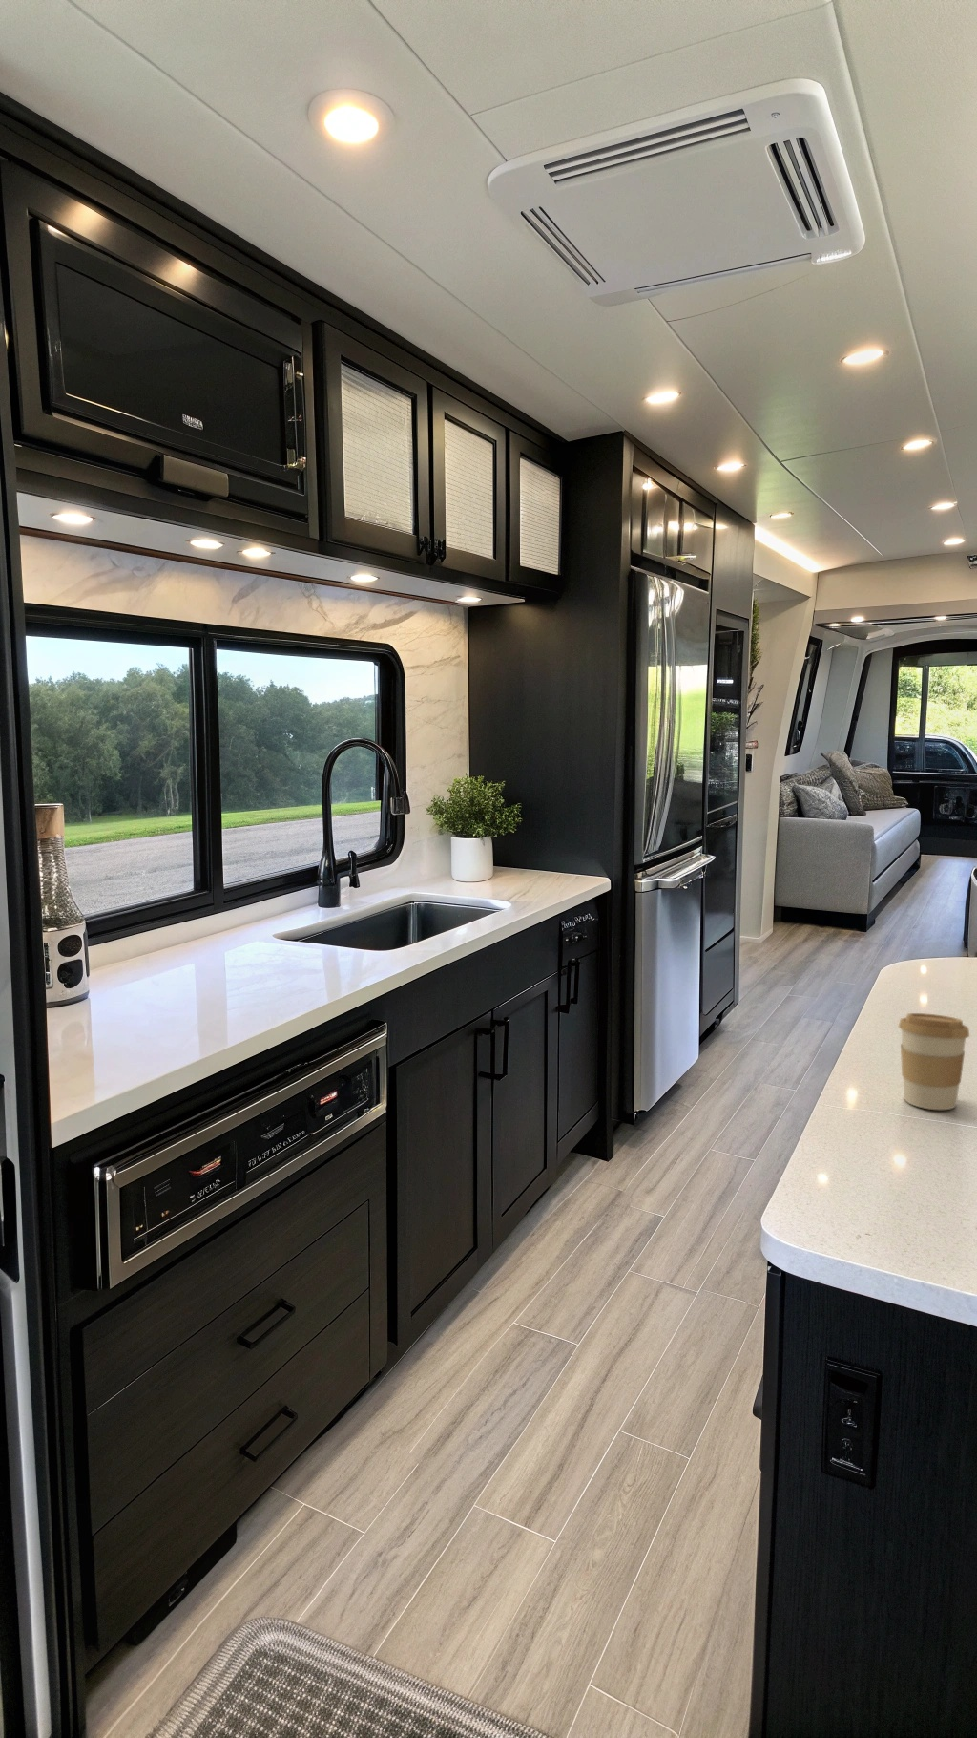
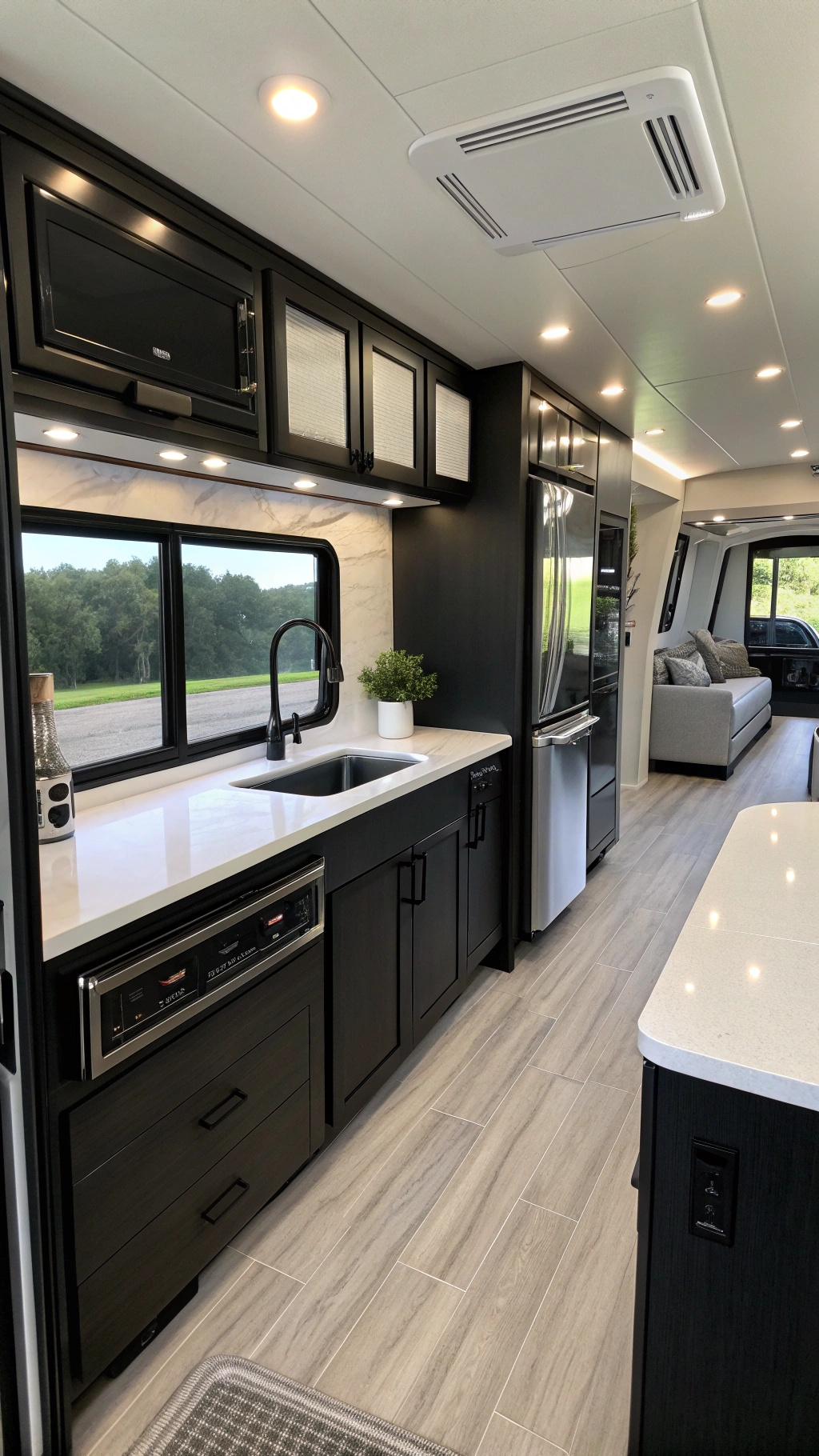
- coffee cup [898,1012,970,1110]
